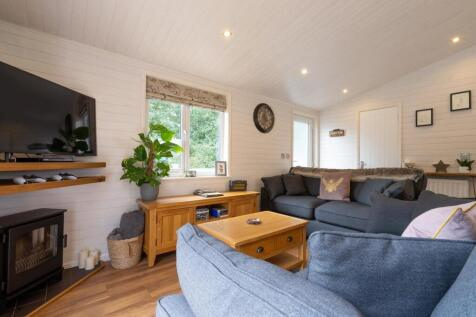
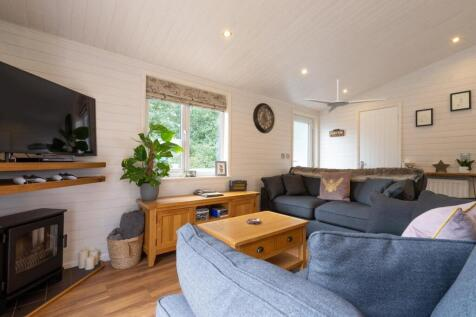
+ ceiling fan [304,78,388,113]
